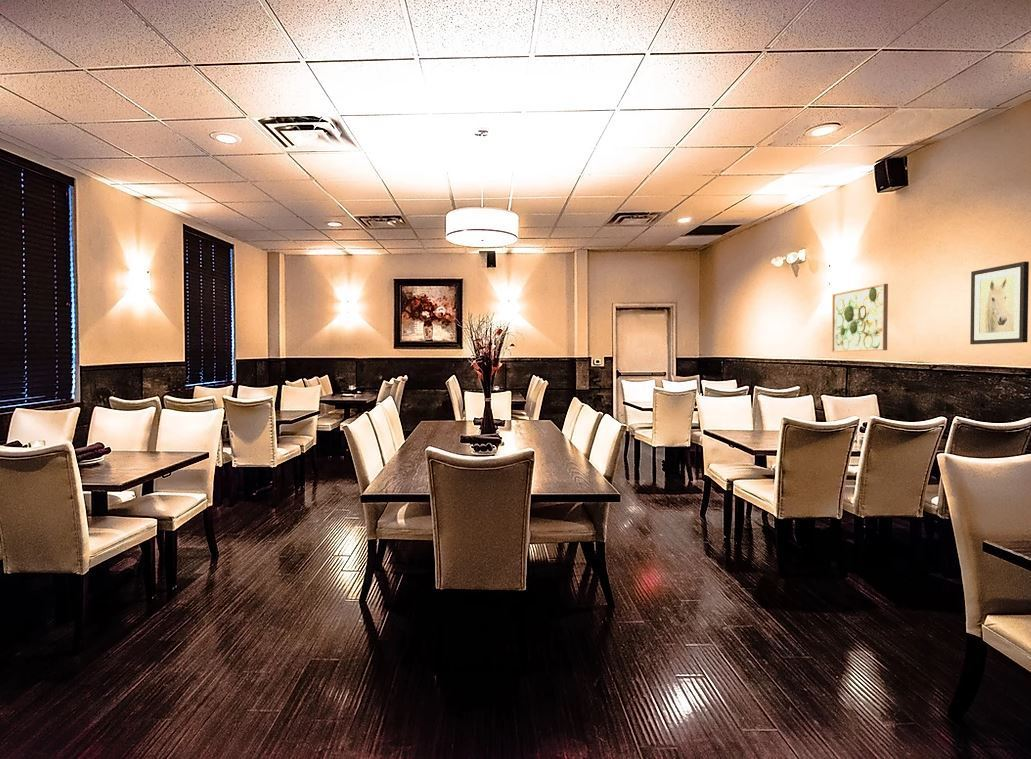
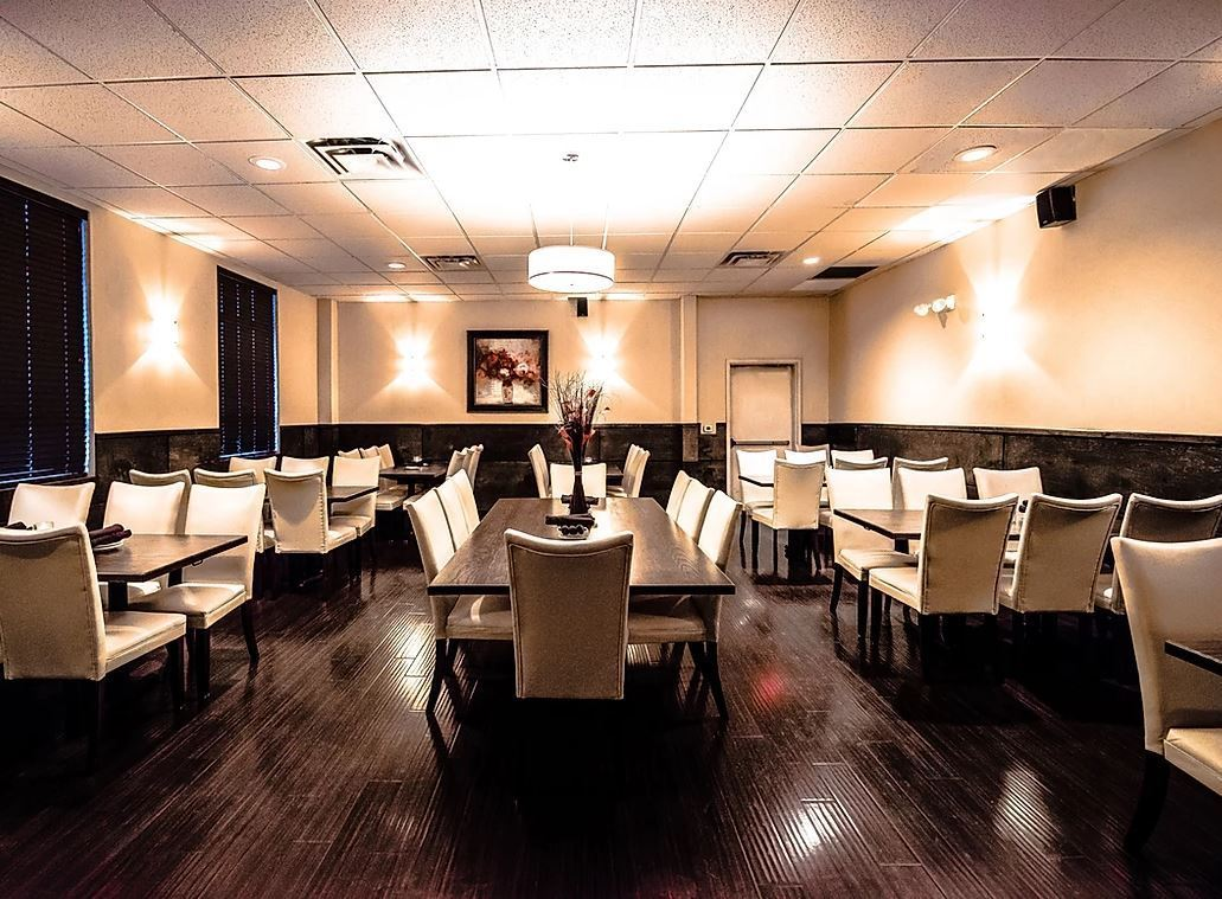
- wall art [831,283,889,353]
- wall art [969,261,1030,345]
